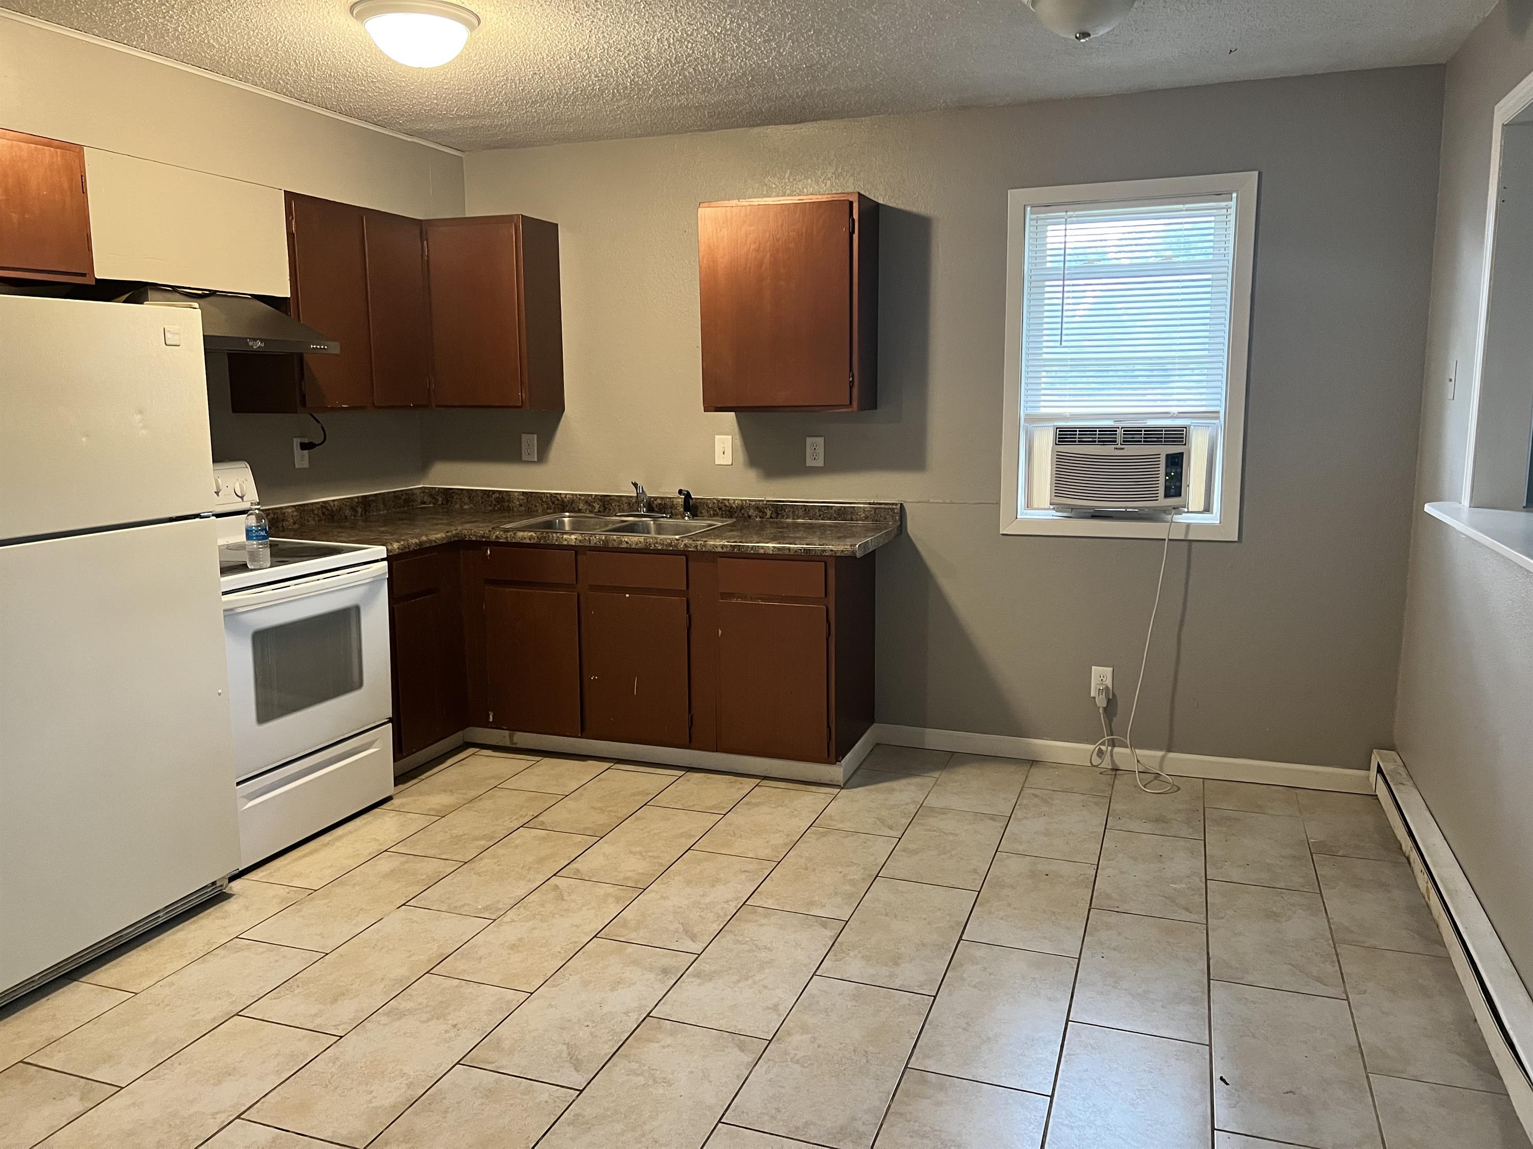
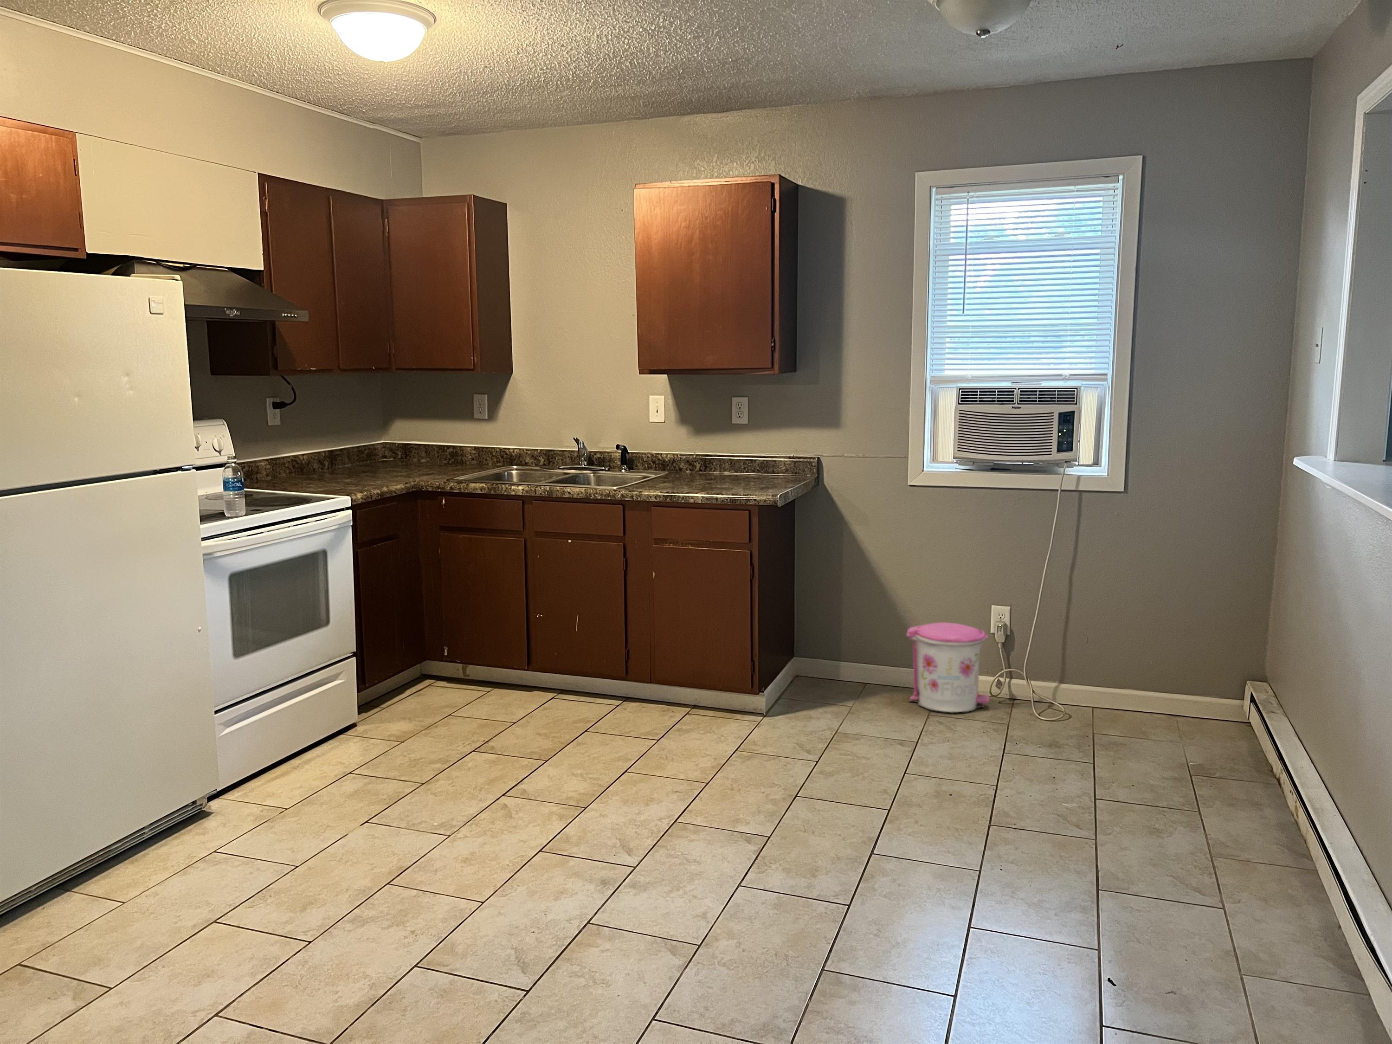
+ trash can [905,622,990,713]
